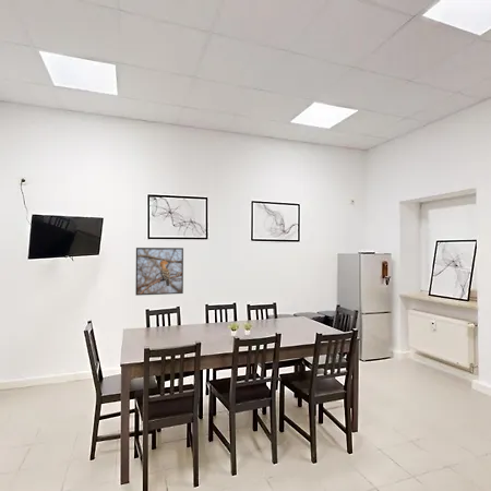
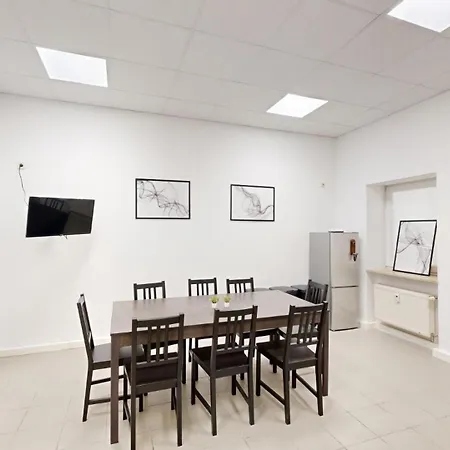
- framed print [134,247,184,297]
